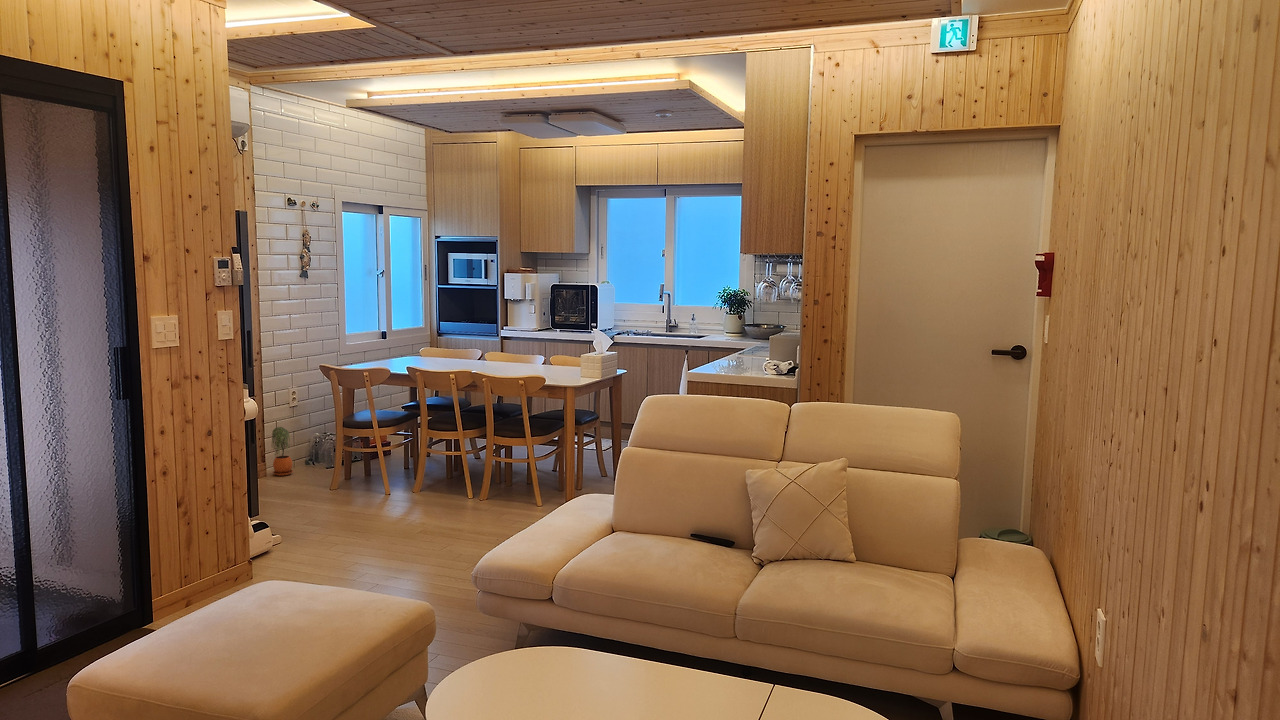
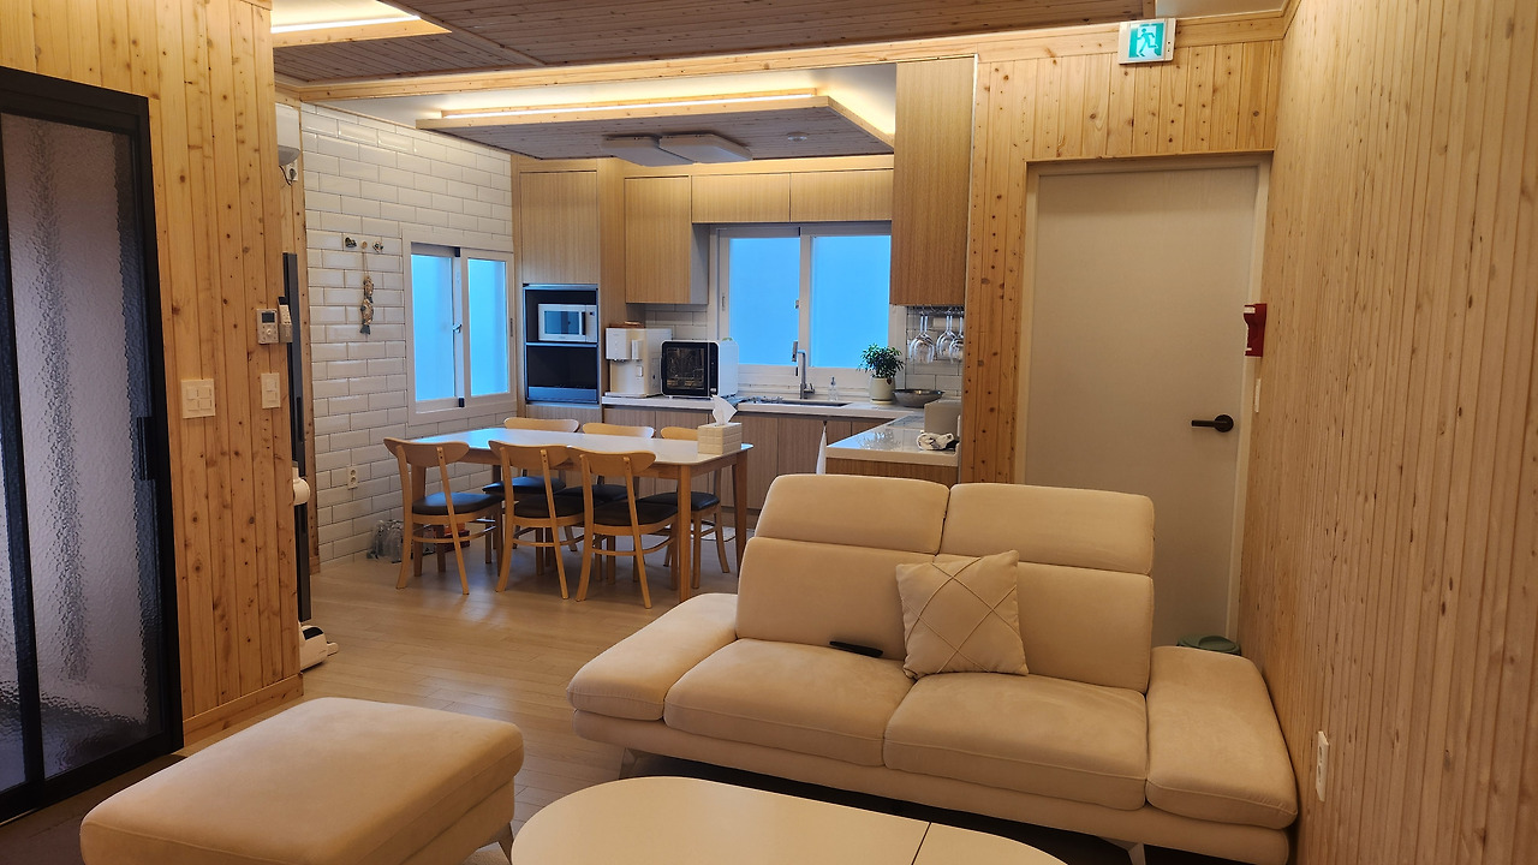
- potted plant [271,426,294,477]
